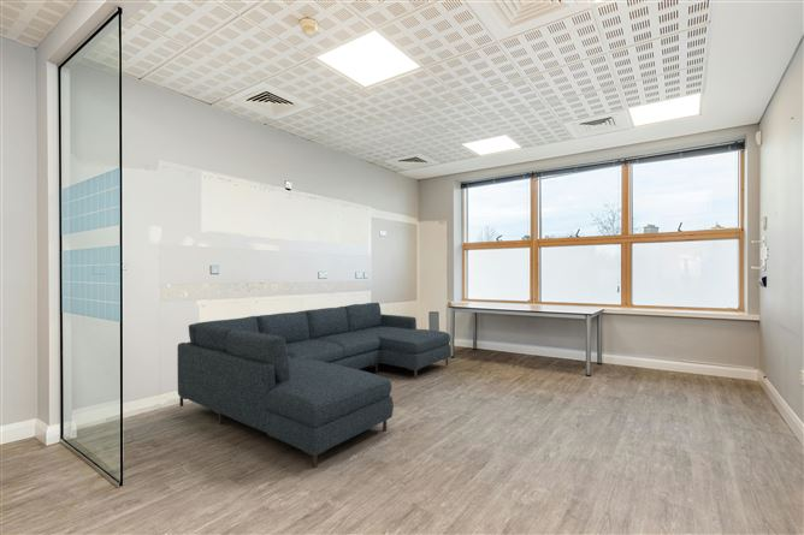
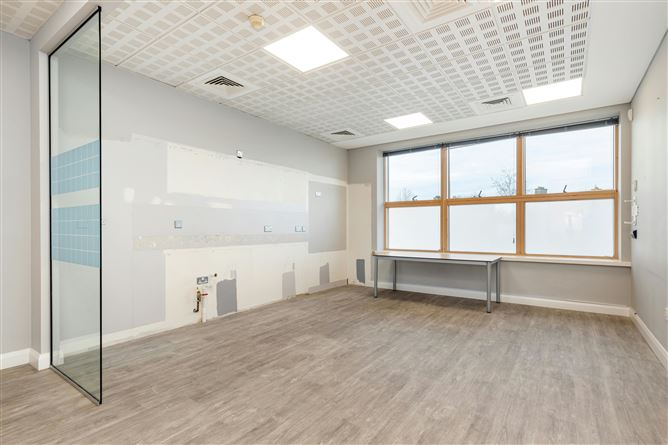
- sofa [177,302,451,470]
